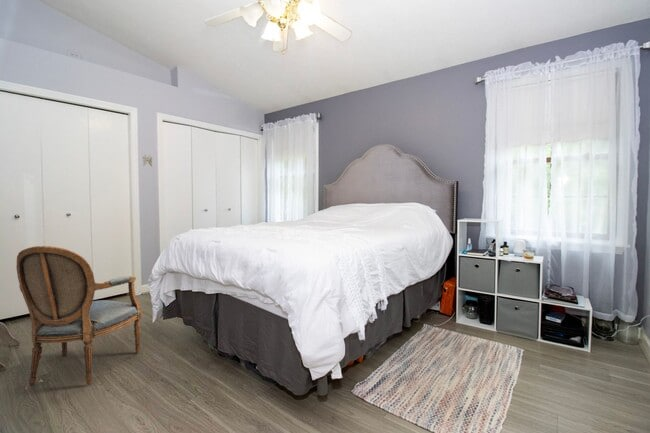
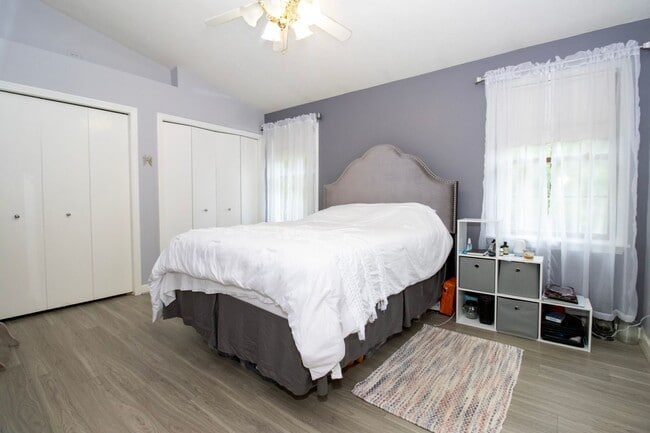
- armchair [15,245,142,387]
